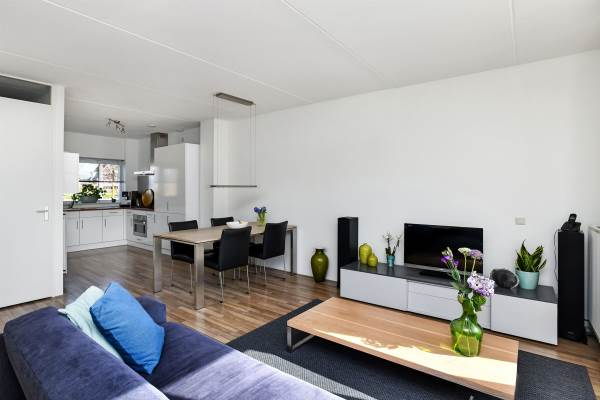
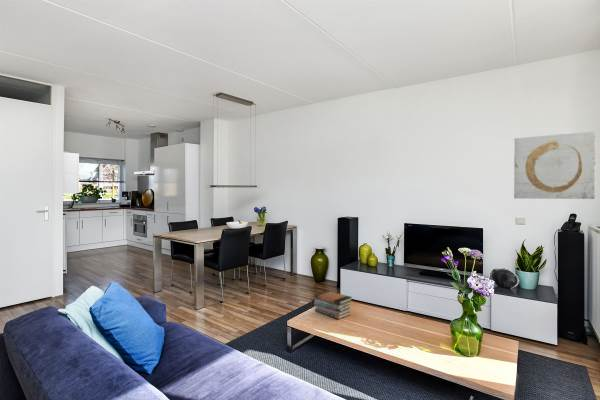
+ wall art [513,130,596,200]
+ book stack [313,290,353,320]
